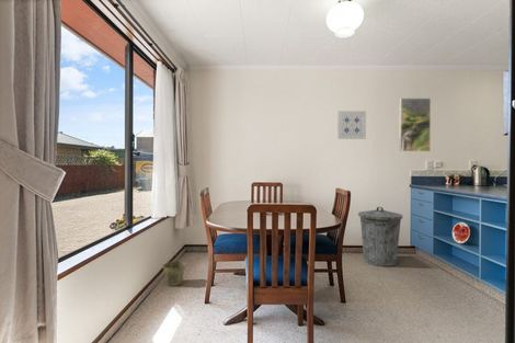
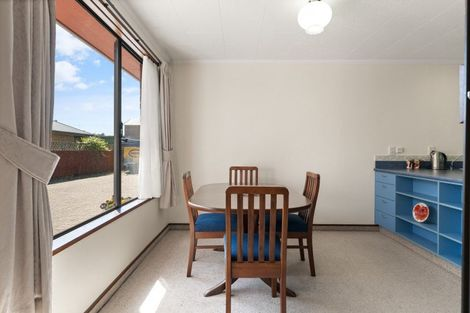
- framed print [398,98,432,152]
- trash can [357,206,403,267]
- bucket [162,251,186,287]
- wall art [336,110,367,140]
